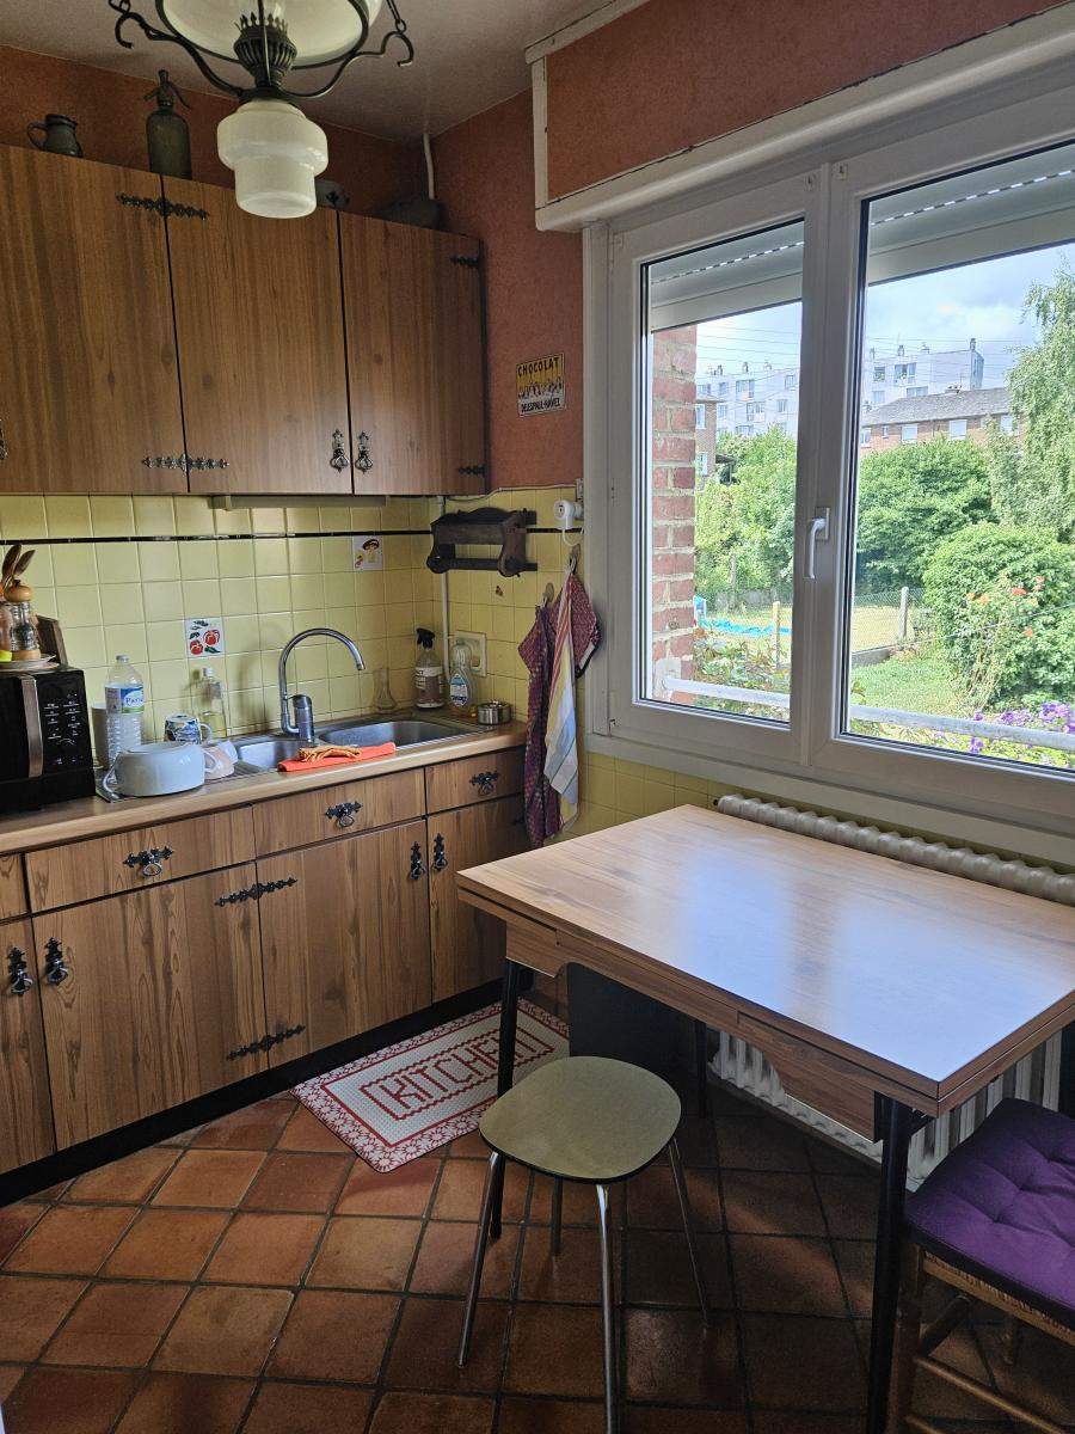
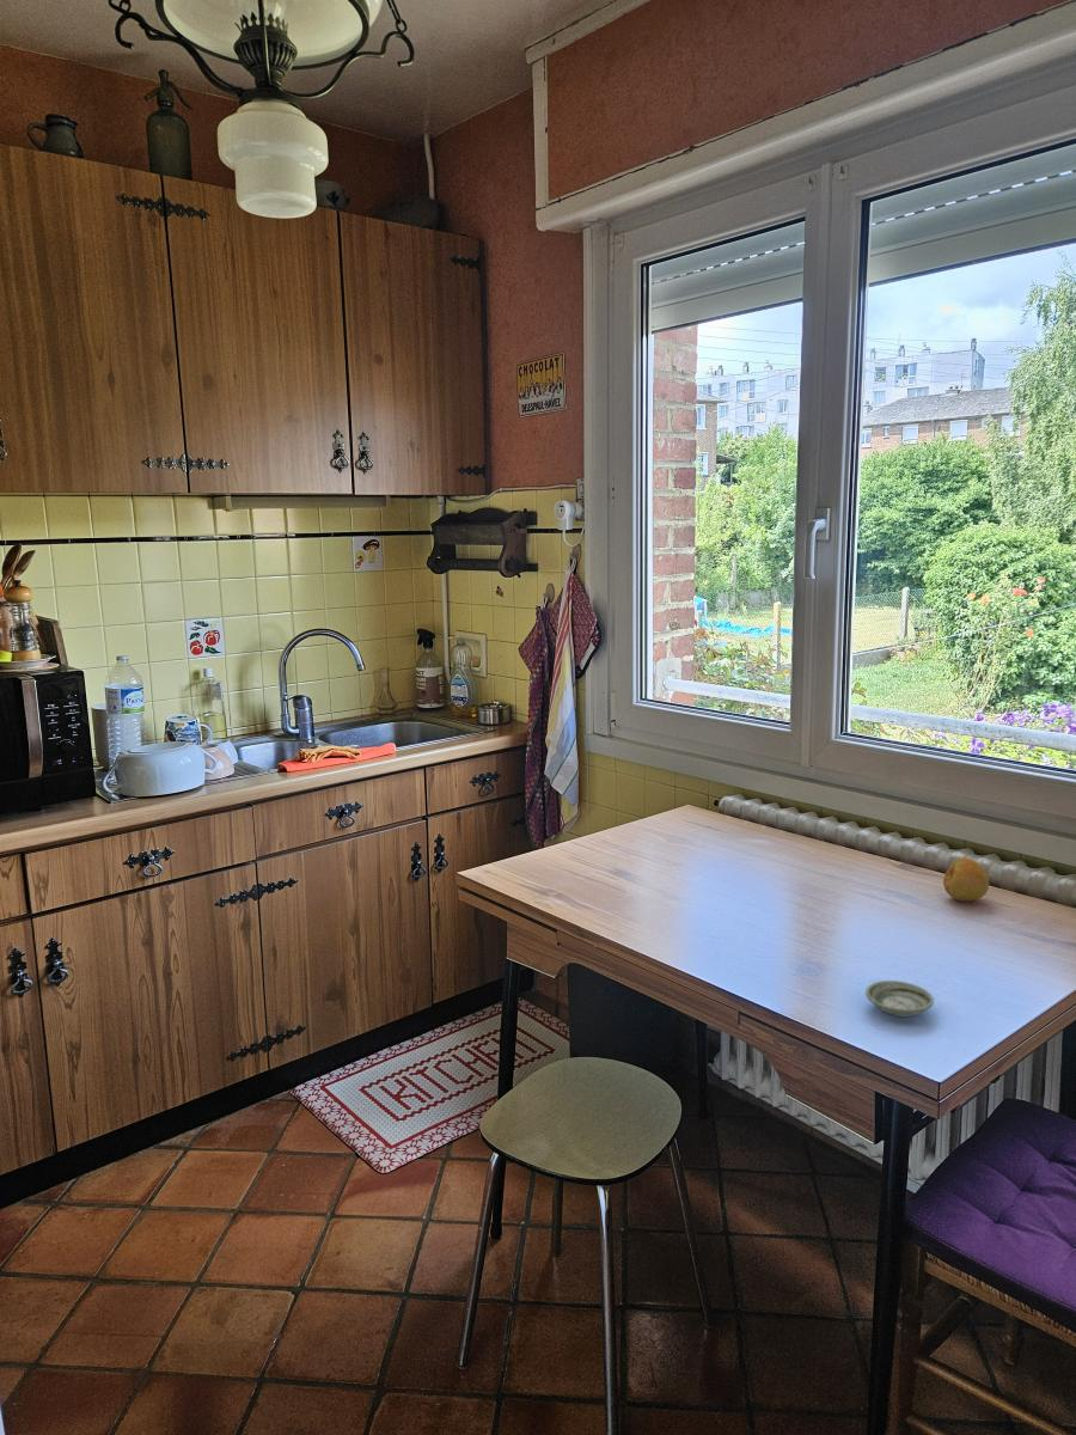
+ fruit [942,857,990,903]
+ saucer [864,979,935,1018]
